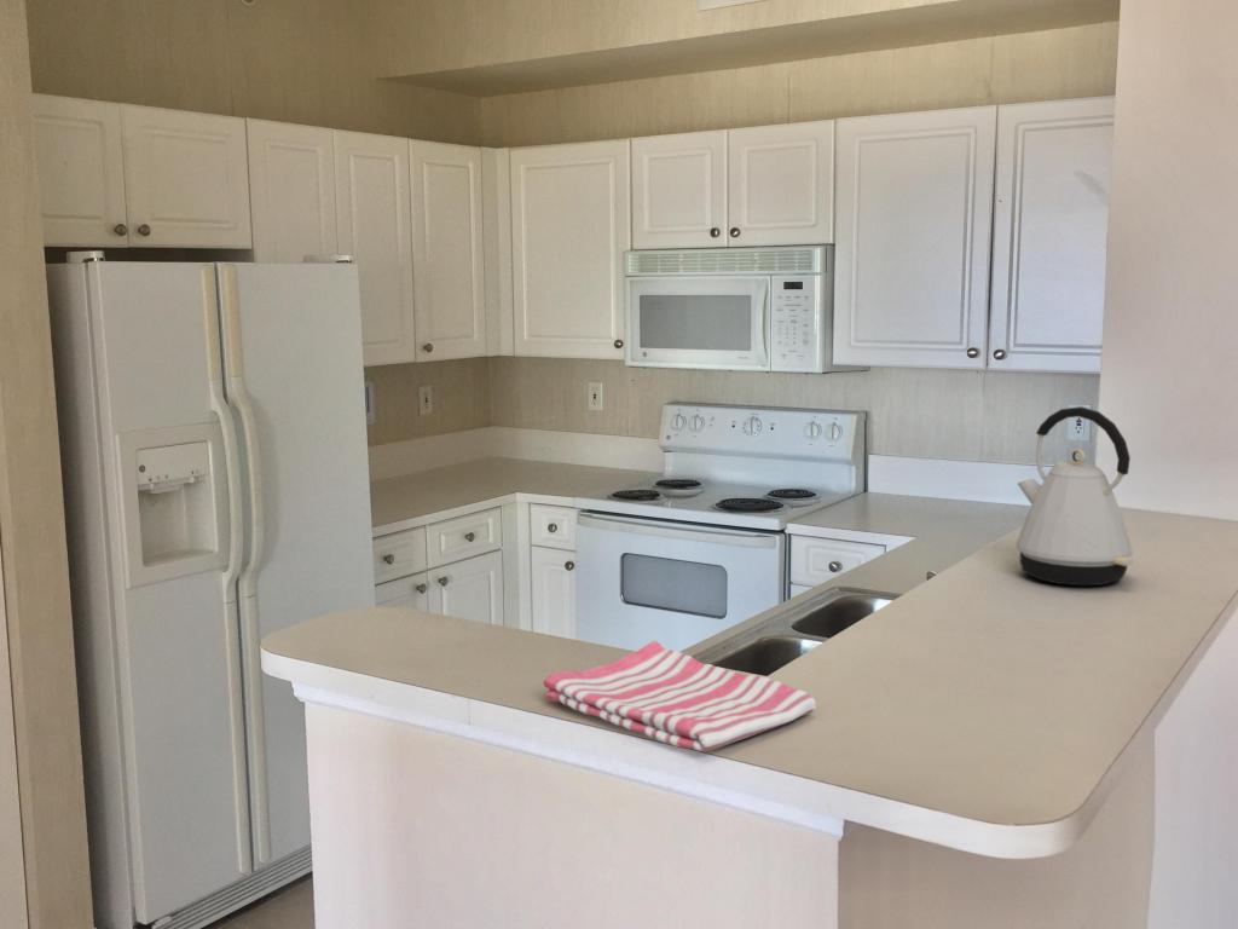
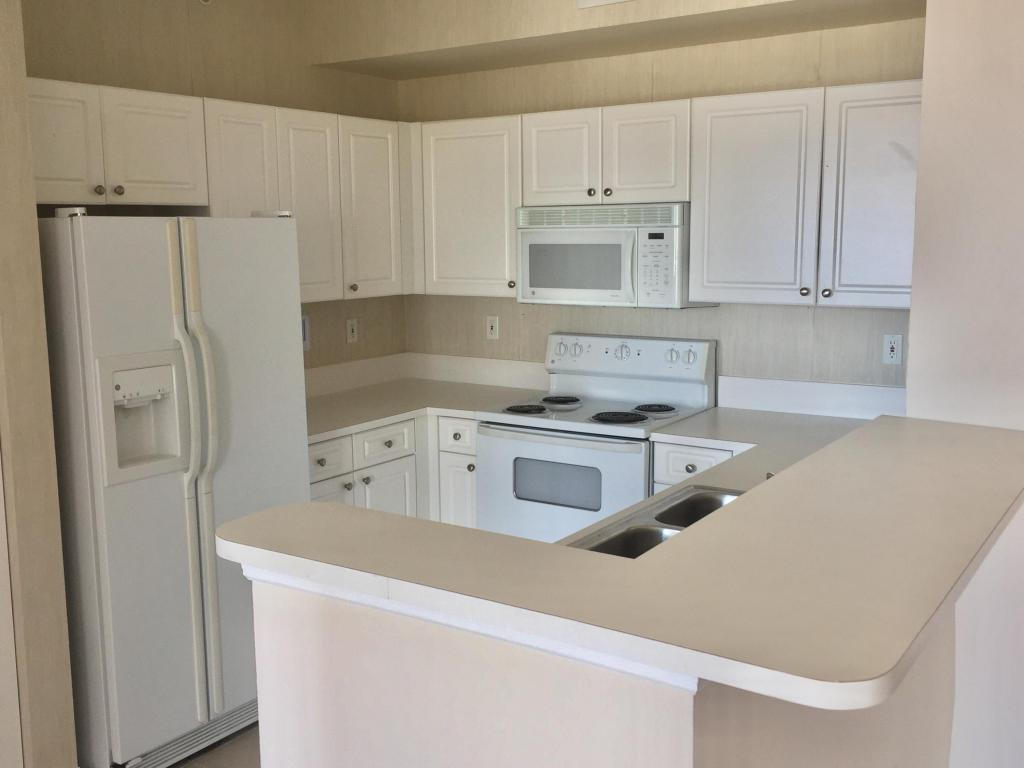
- dish towel [542,639,817,752]
- kettle [1016,405,1134,587]
